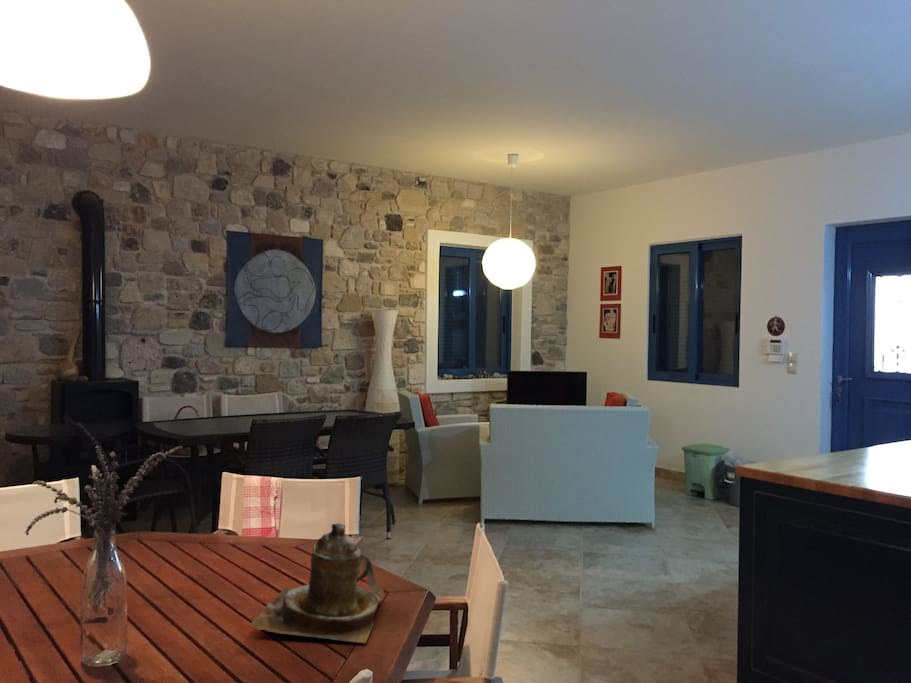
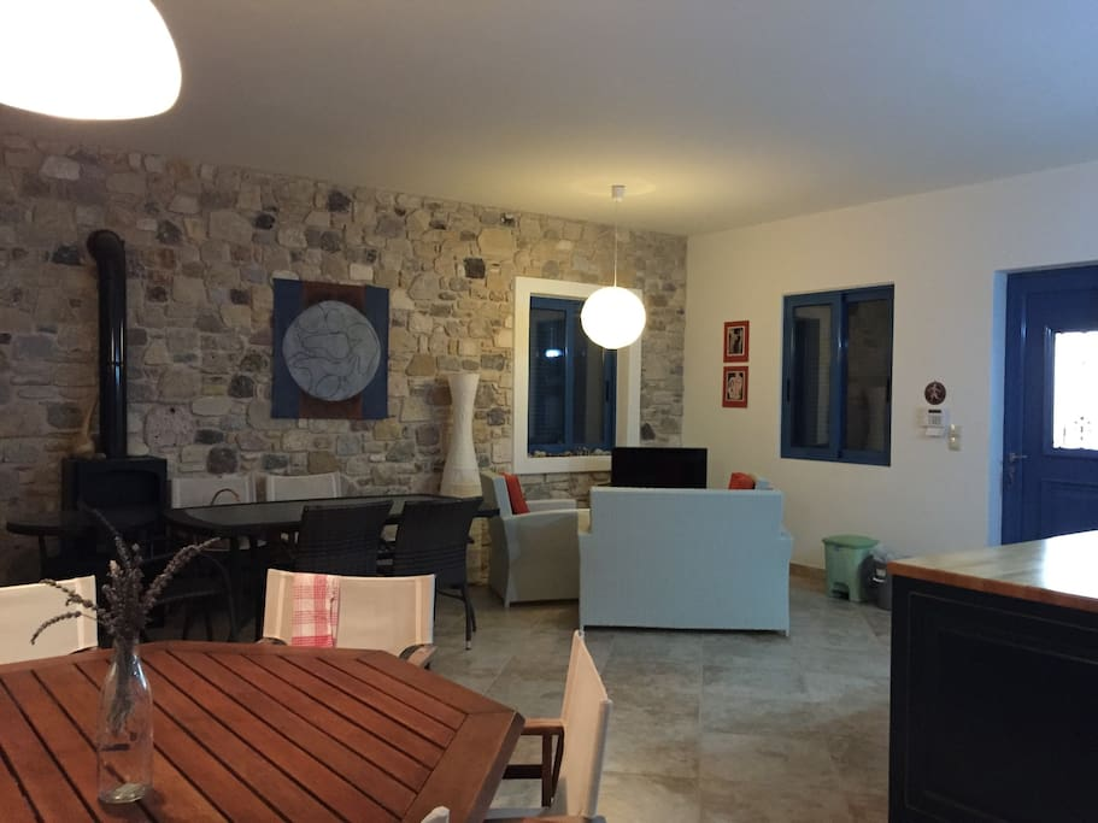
- teapot [250,522,385,644]
